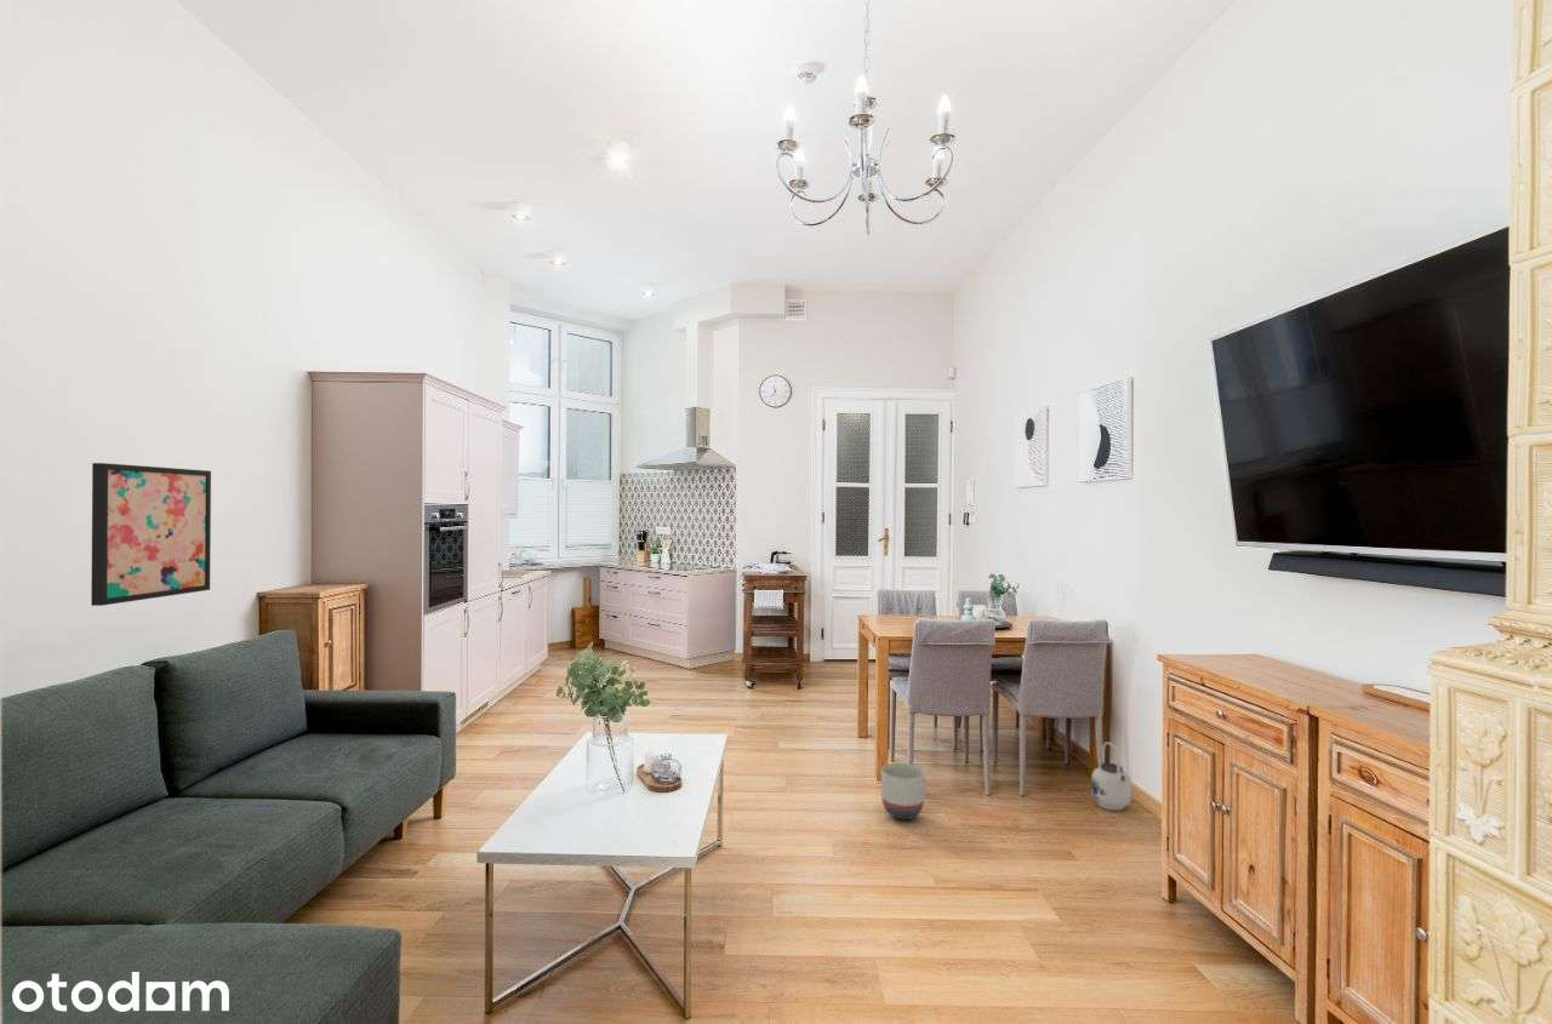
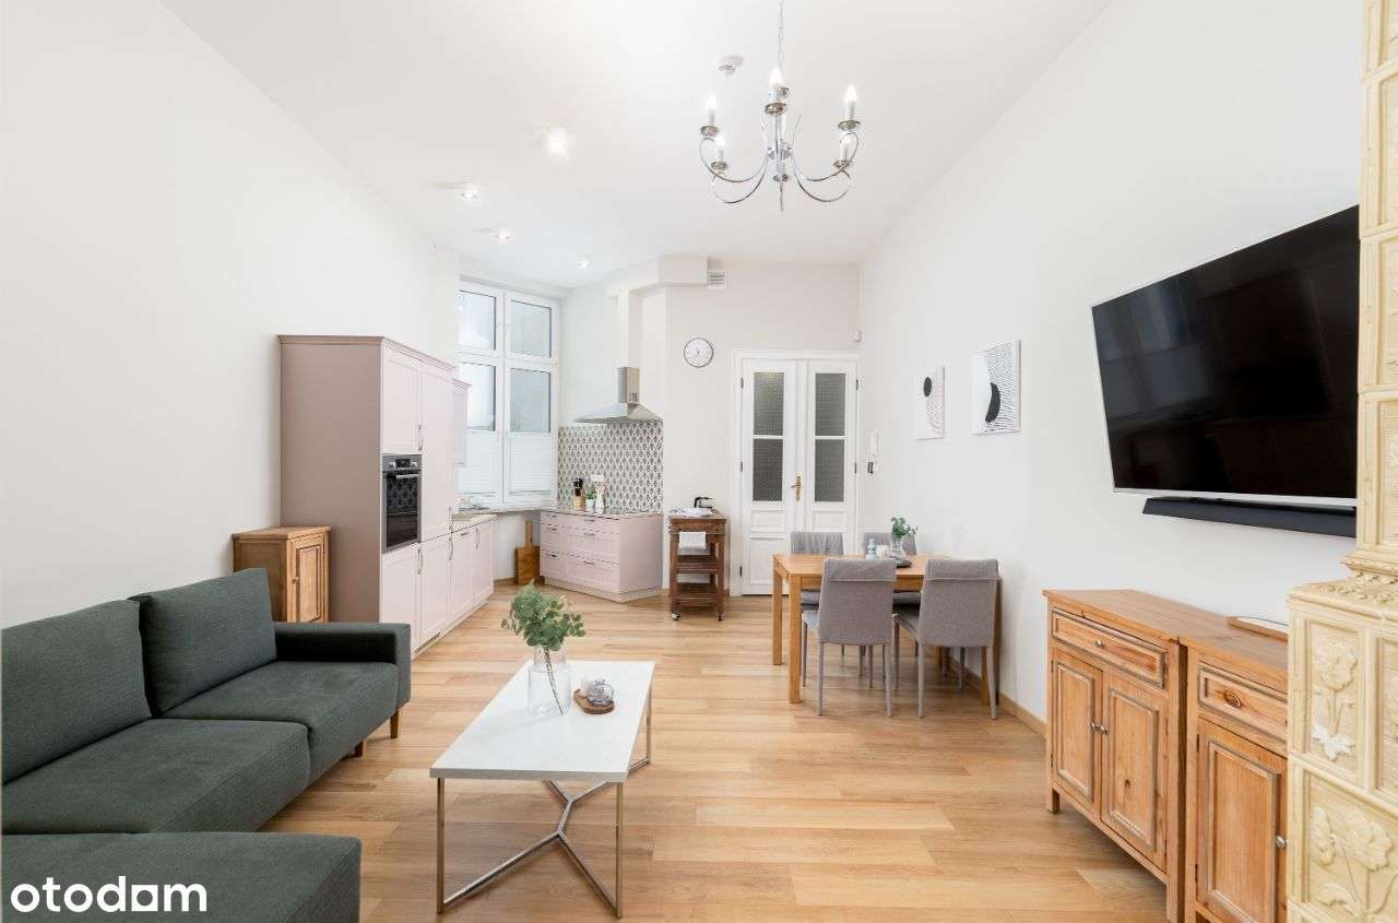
- wall art [90,462,212,607]
- planter [880,762,926,820]
- teapot [1090,740,1132,812]
